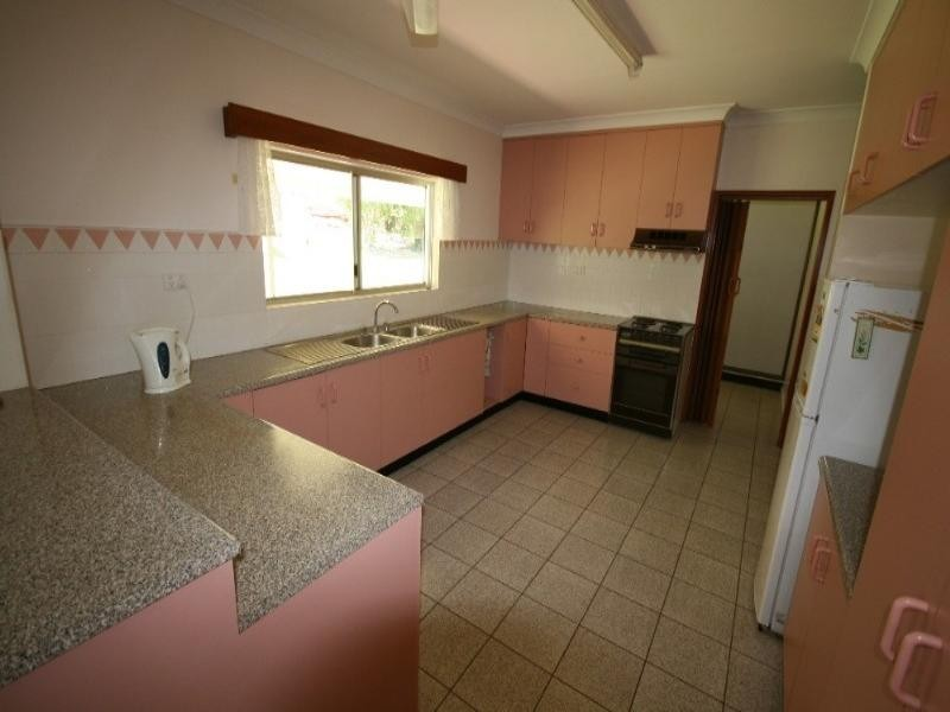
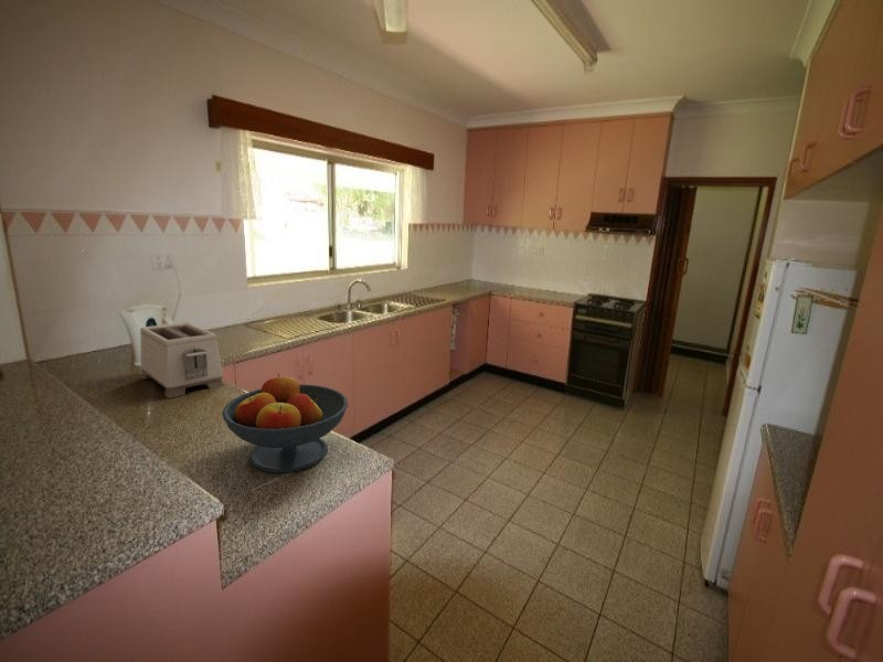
+ fruit bowl [221,373,349,474]
+ toaster [139,321,225,399]
